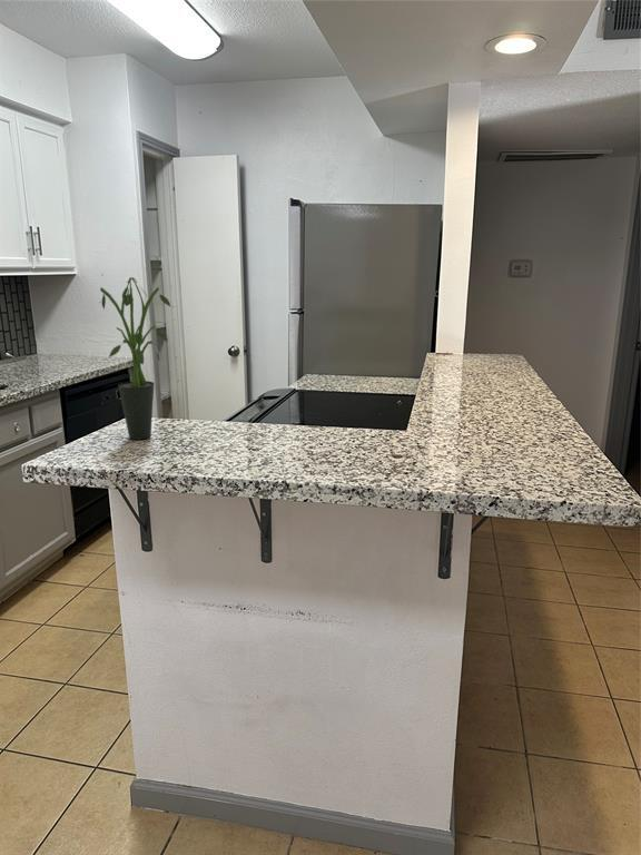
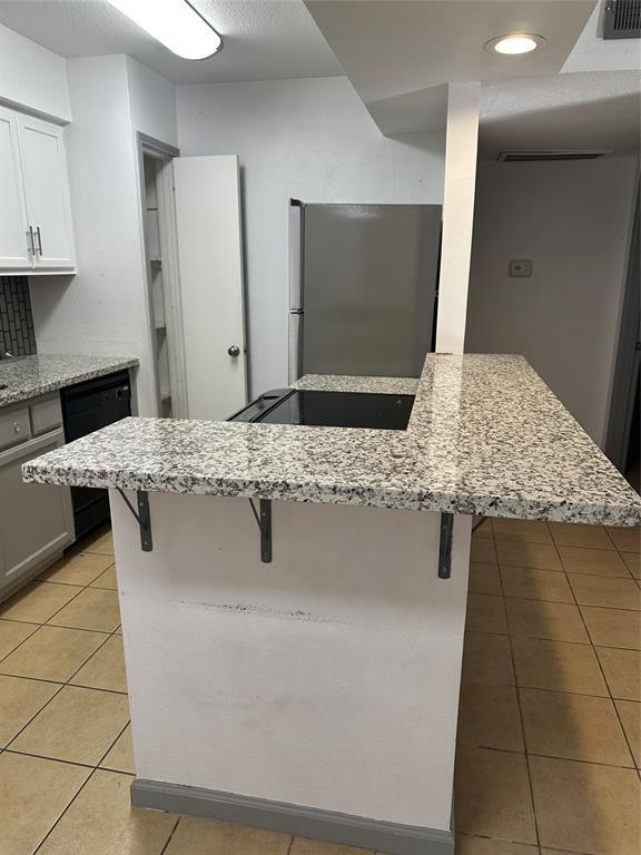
- potted plant [99,276,171,441]
